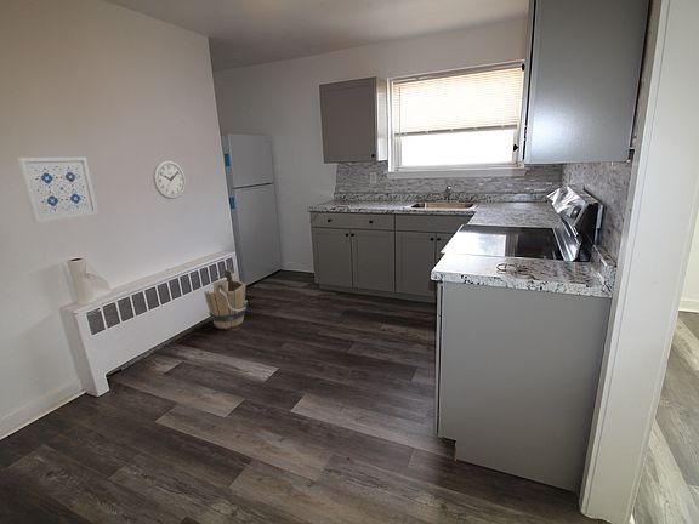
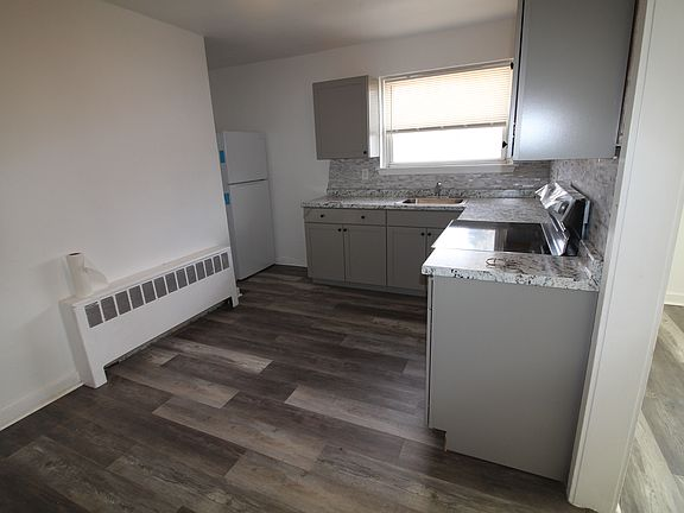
- wall clock [152,159,187,200]
- wooden bucket [203,268,249,330]
- wall art [16,155,100,223]
